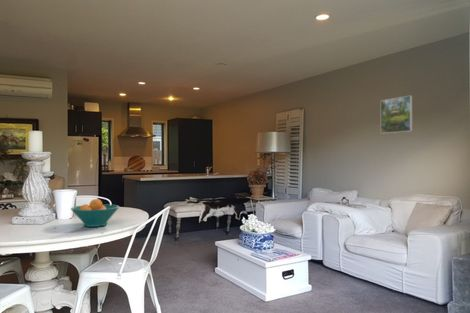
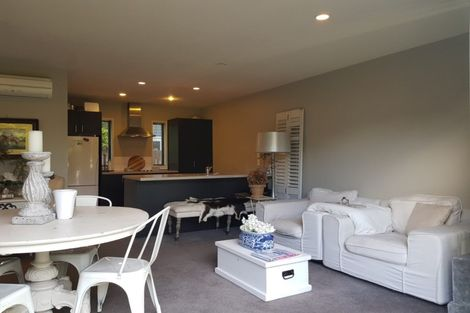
- fruit bowl [70,198,120,228]
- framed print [380,95,413,134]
